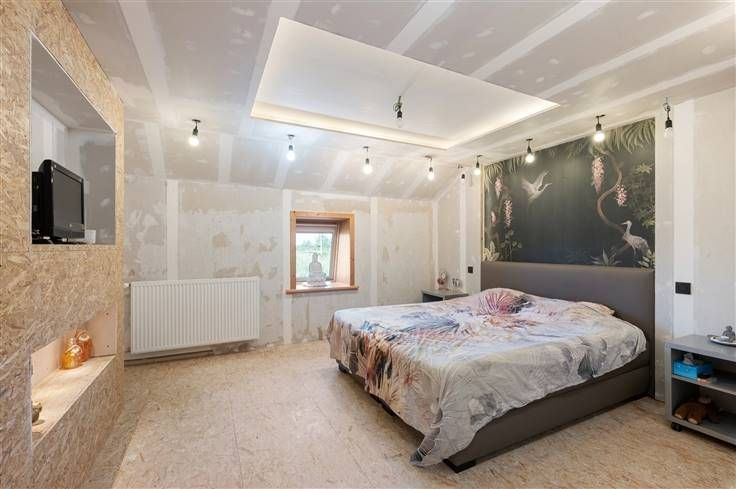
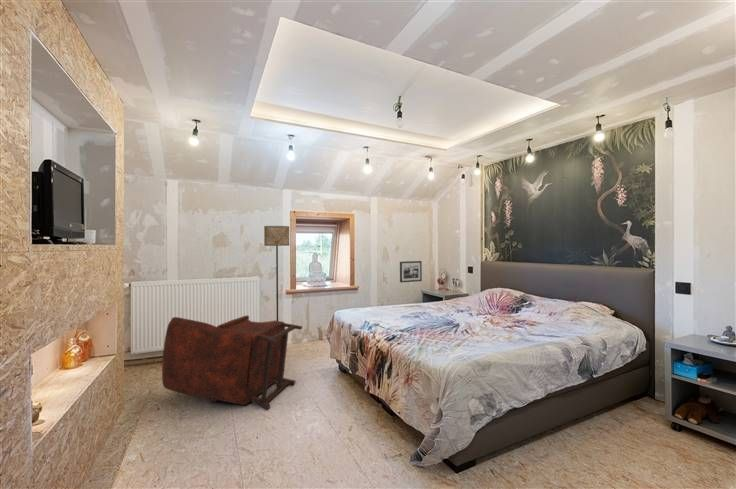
+ armchair [161,314,303,411]
+ floor lamp [263,225,290,321]
+ picture frame [399,260,423,283]
